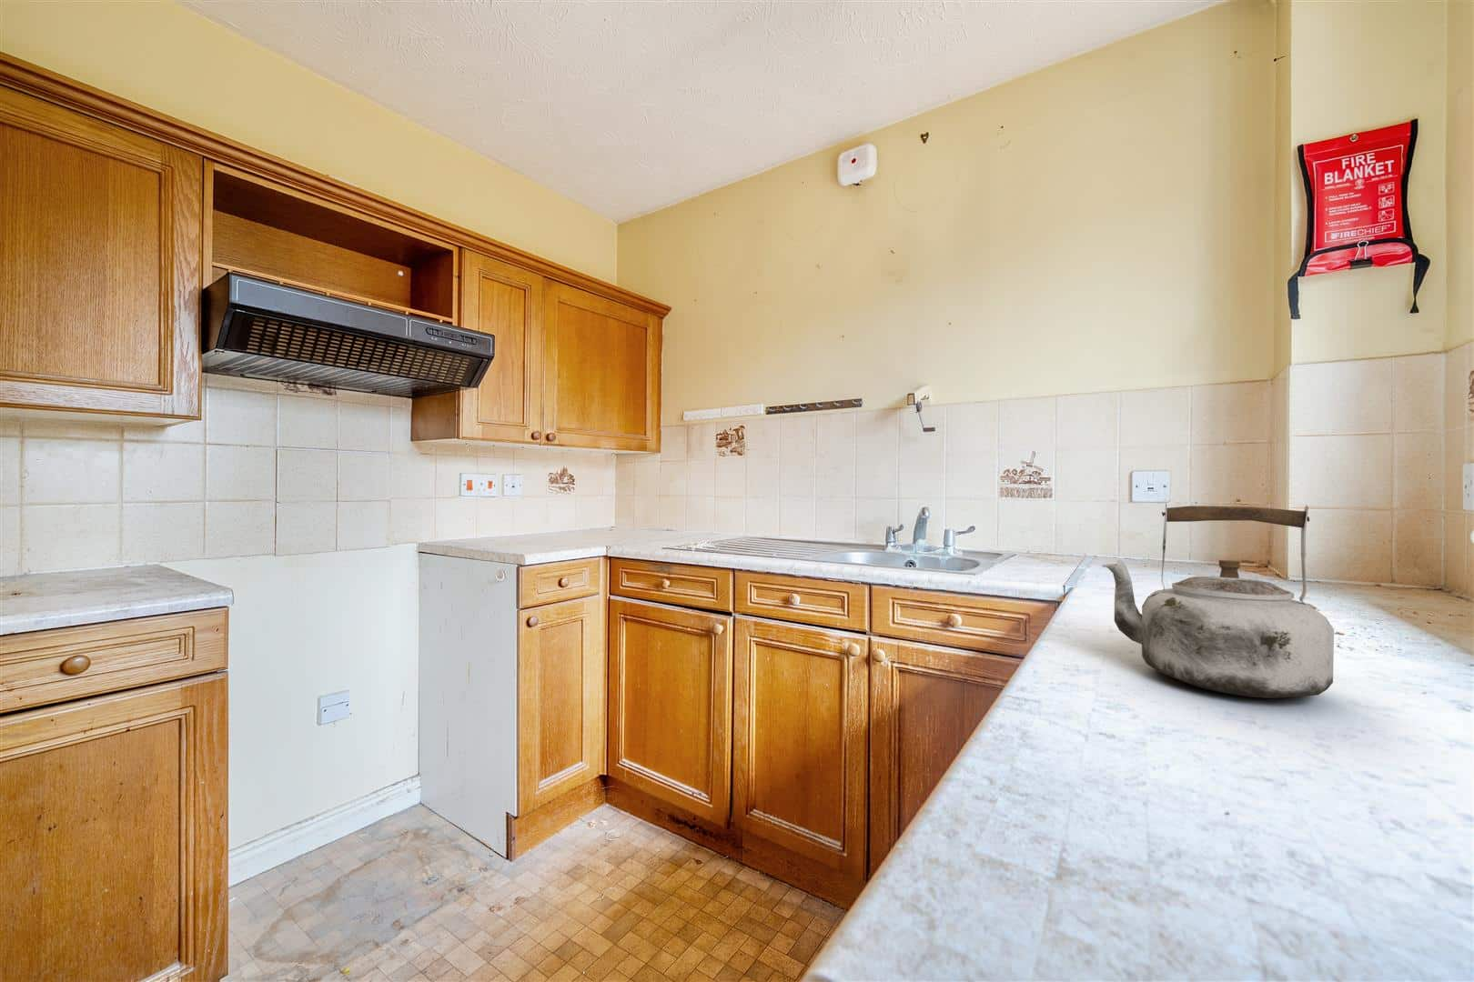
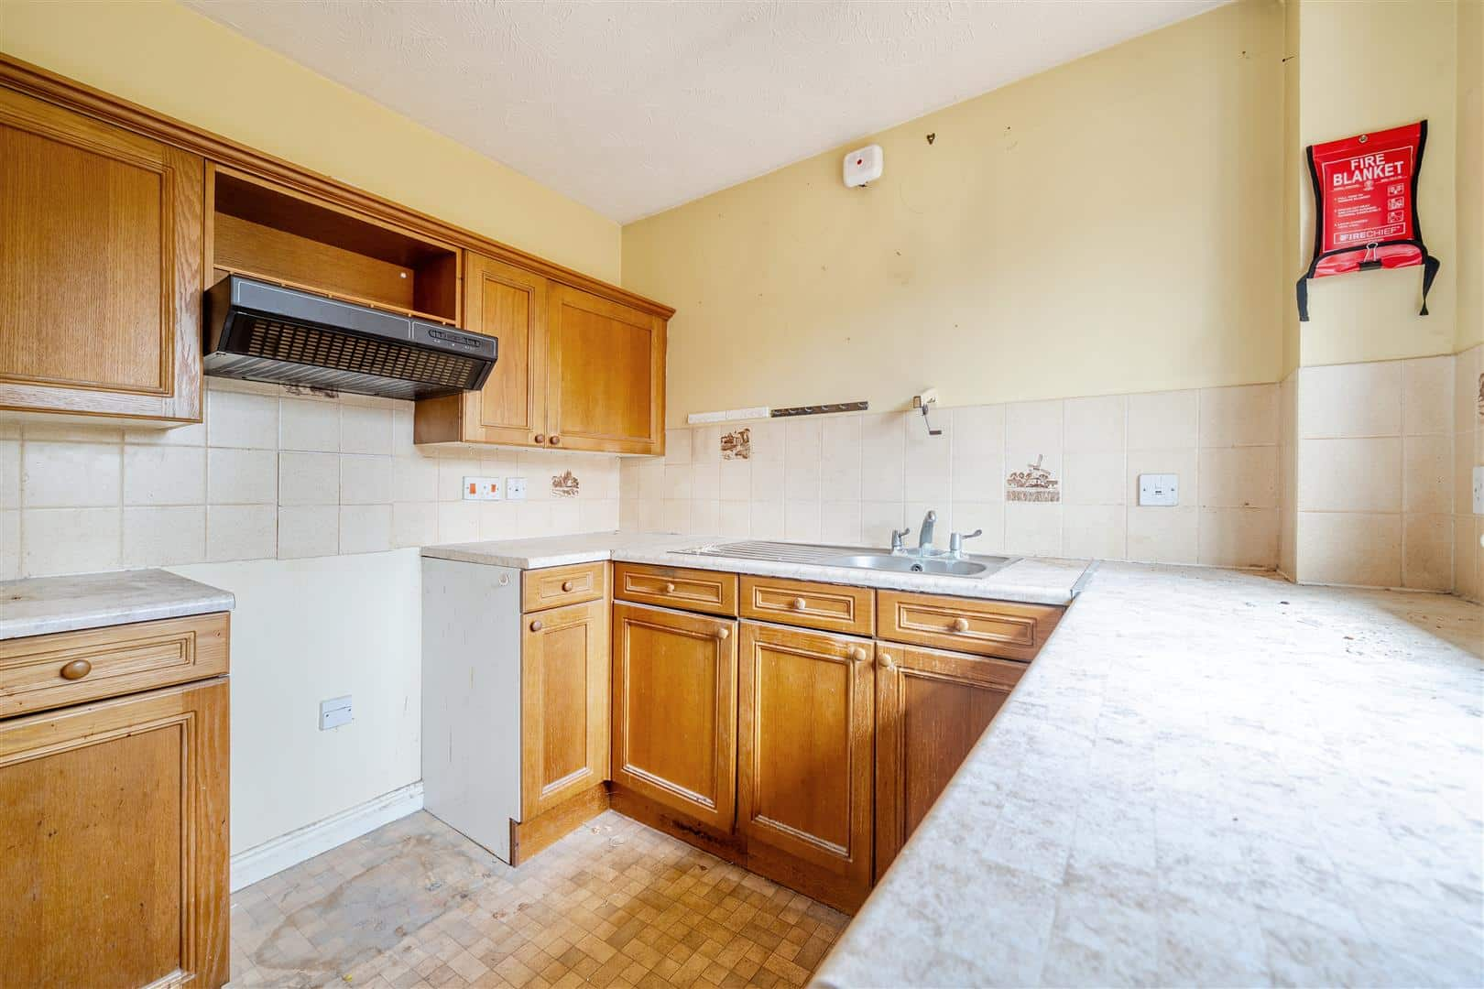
- kettle [1101,503,1335,699]
